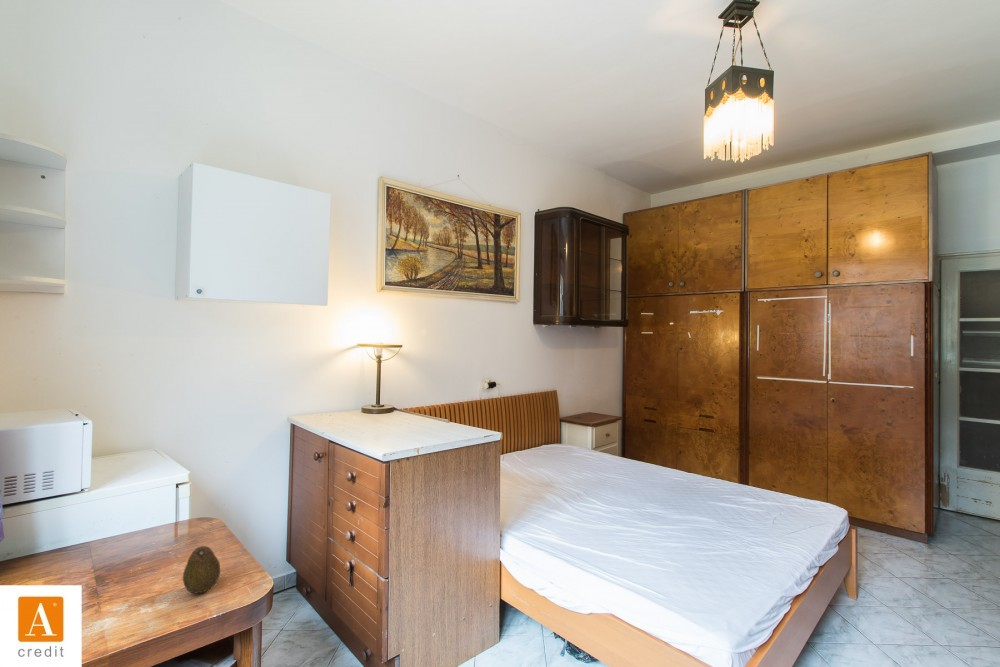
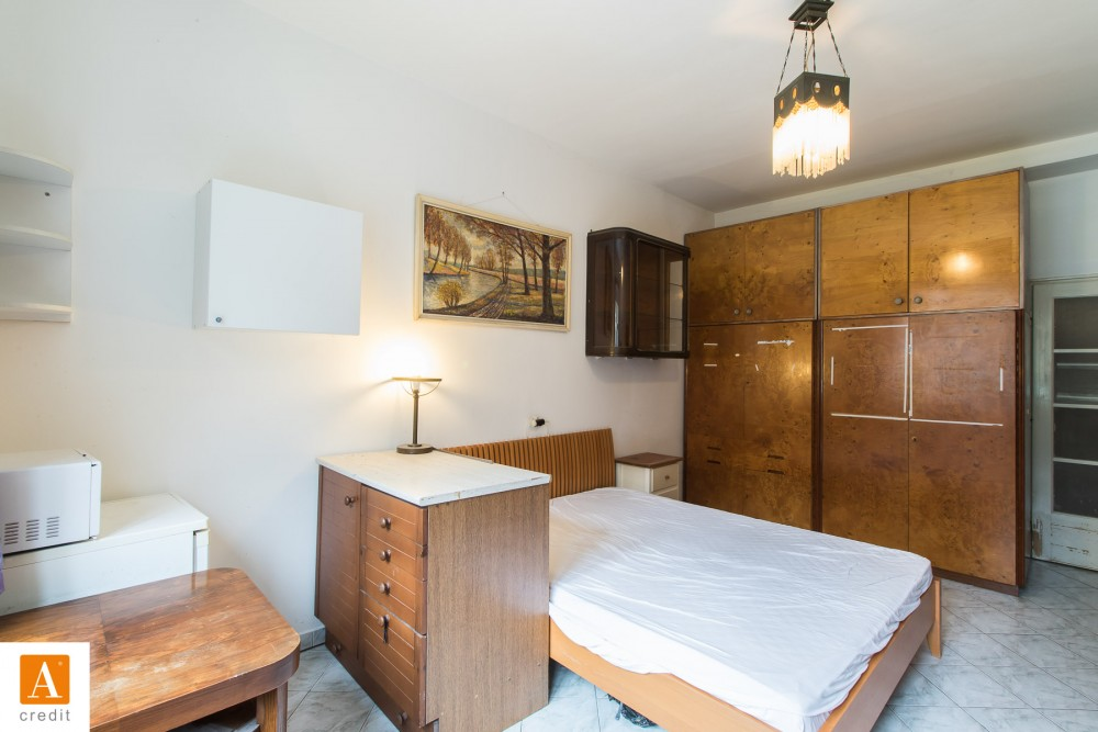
- fruit [182,545,221,594]
